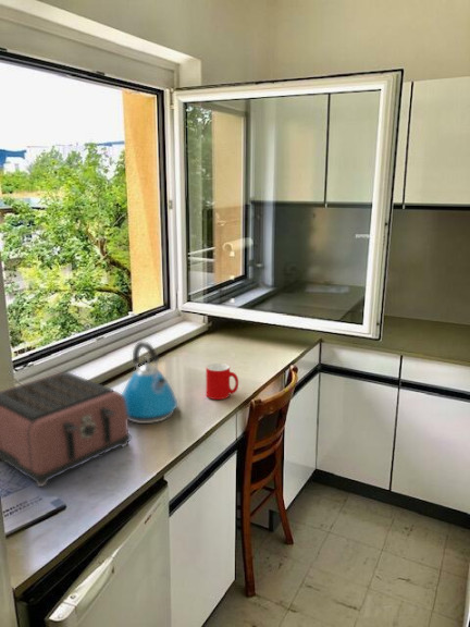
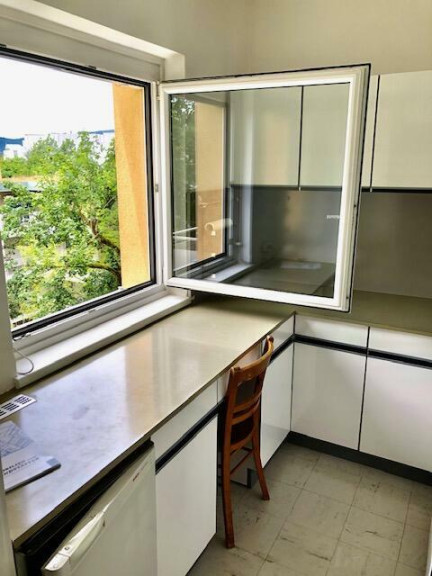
- toaster [0,371,133,488]
- cup [205,362,239,401]
- kettle [122,341,178,425]
